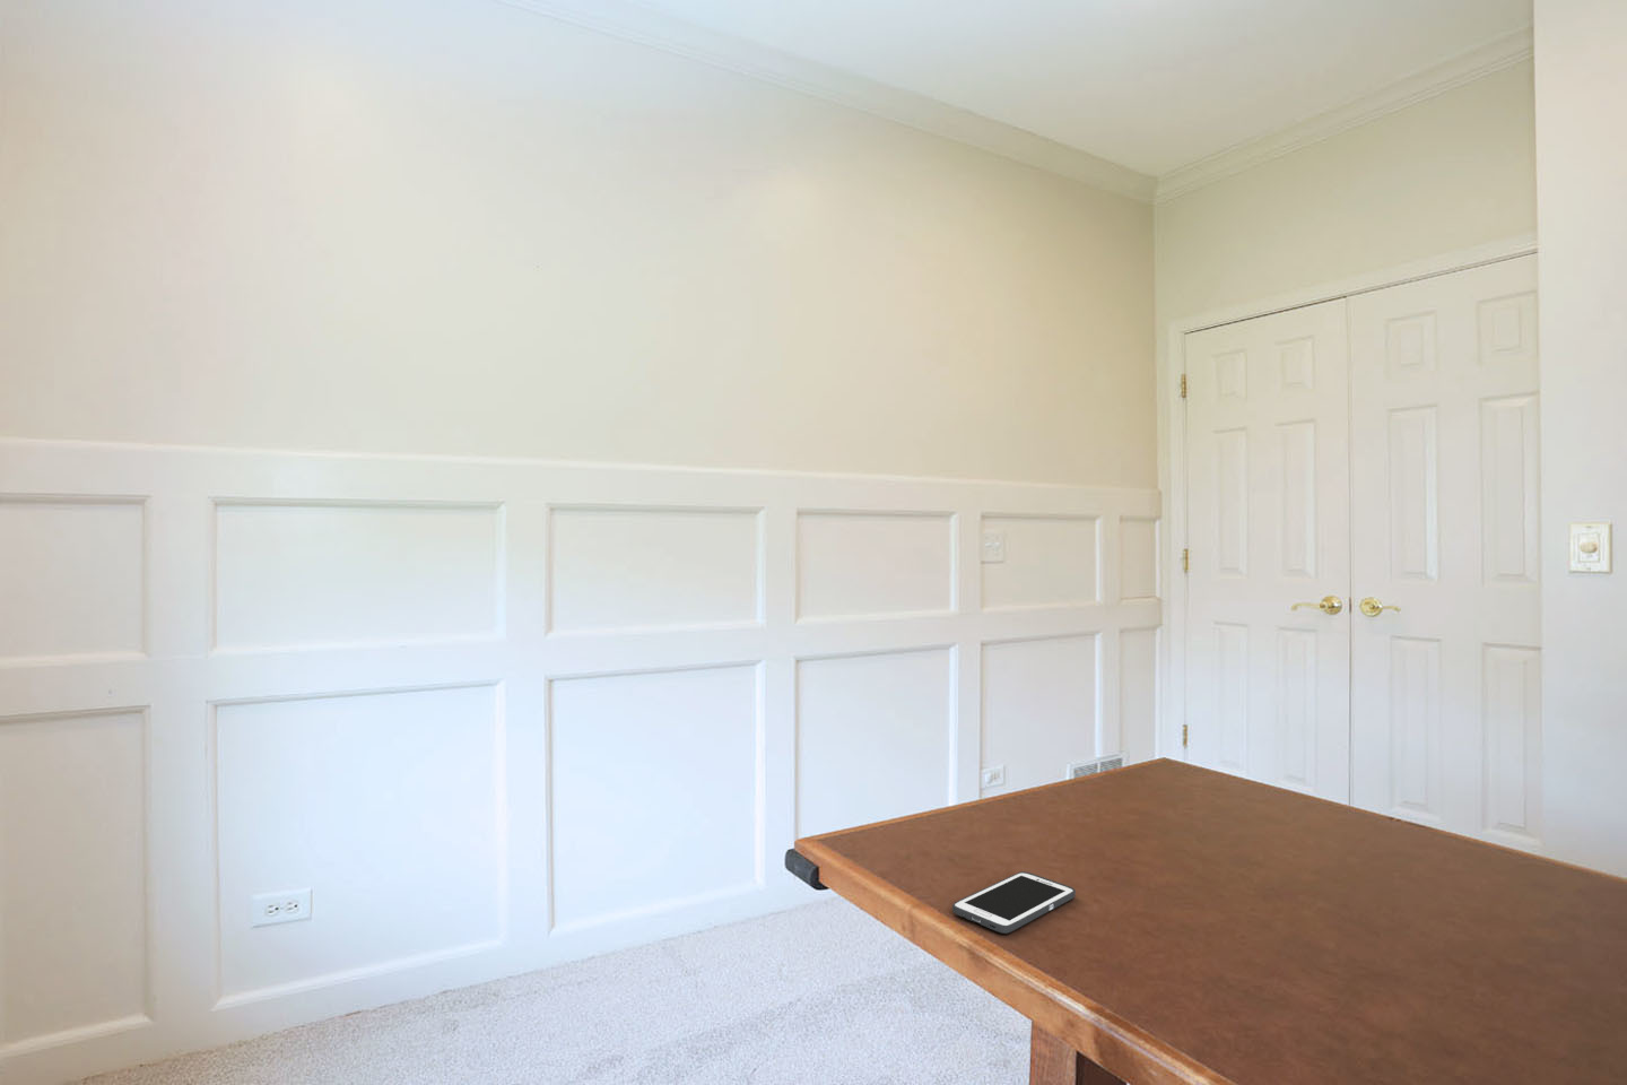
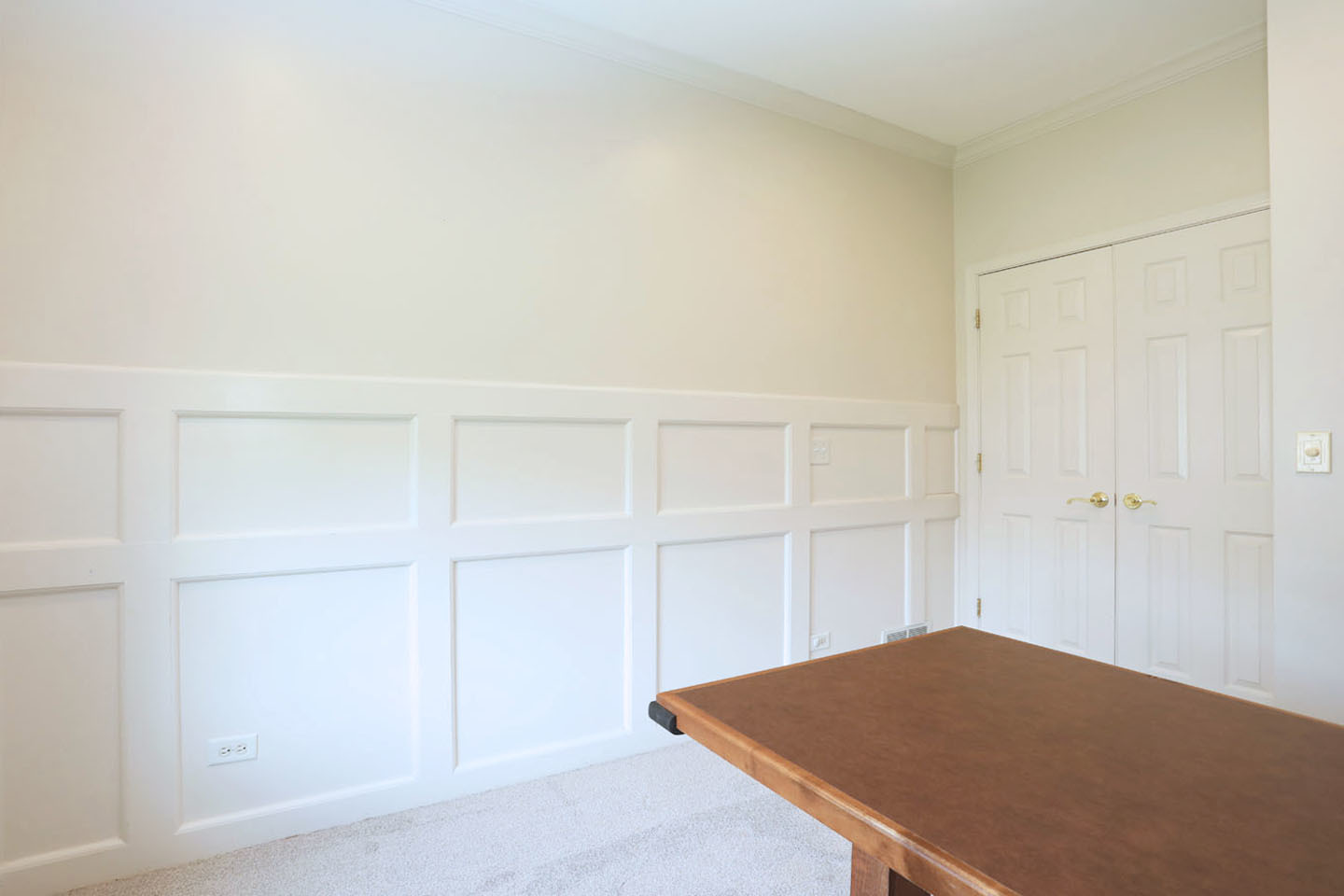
- cell phone [952,871,1076,935]
